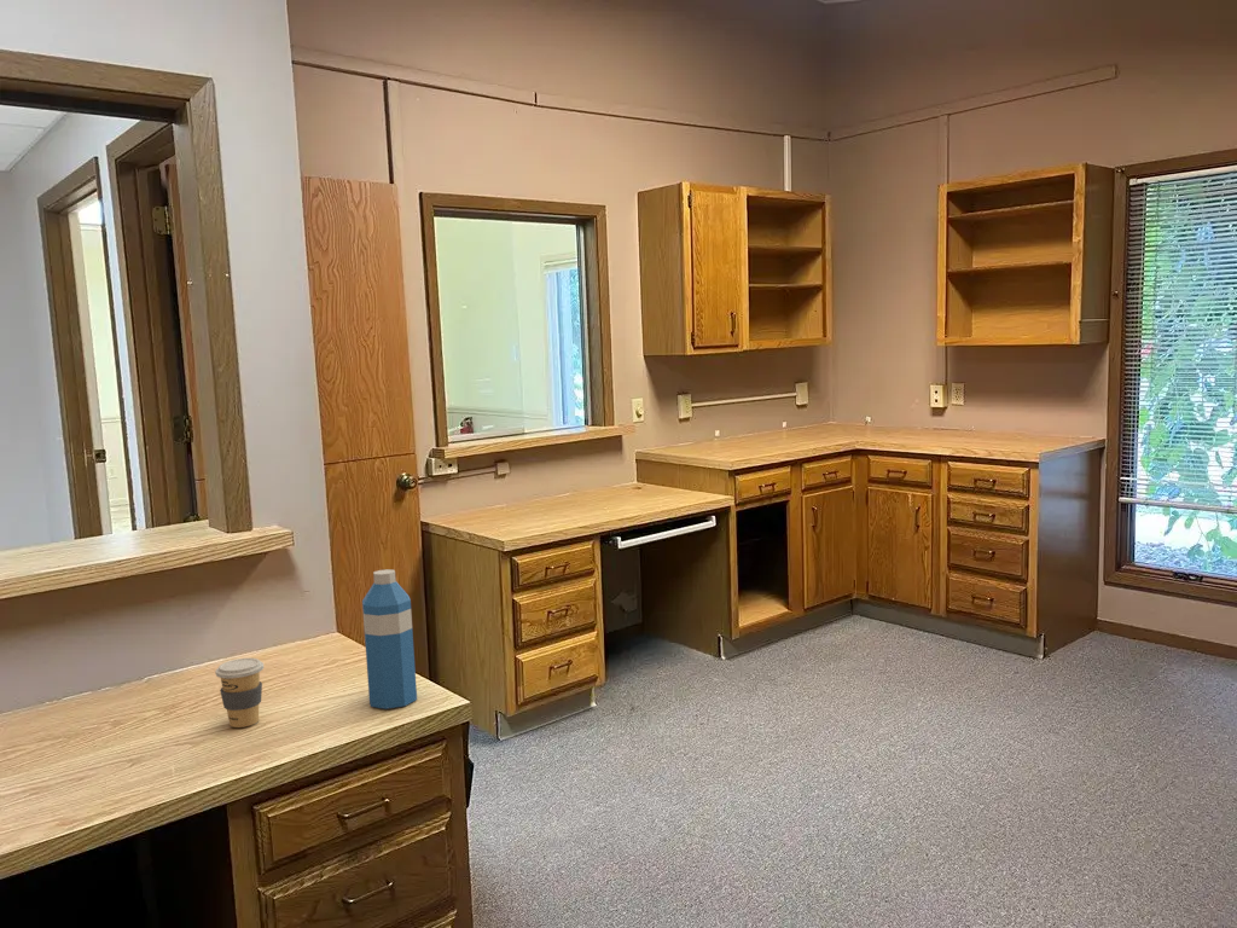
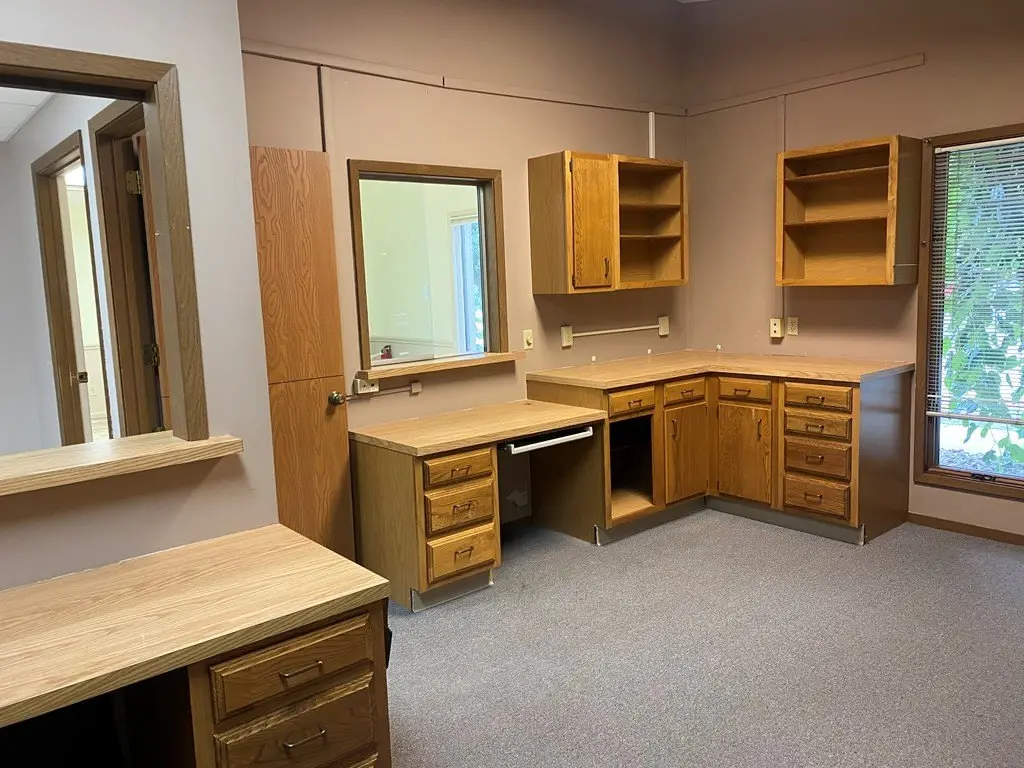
- coffee cup [214,657,265,729]
- water bottle [361,568,418,710]
